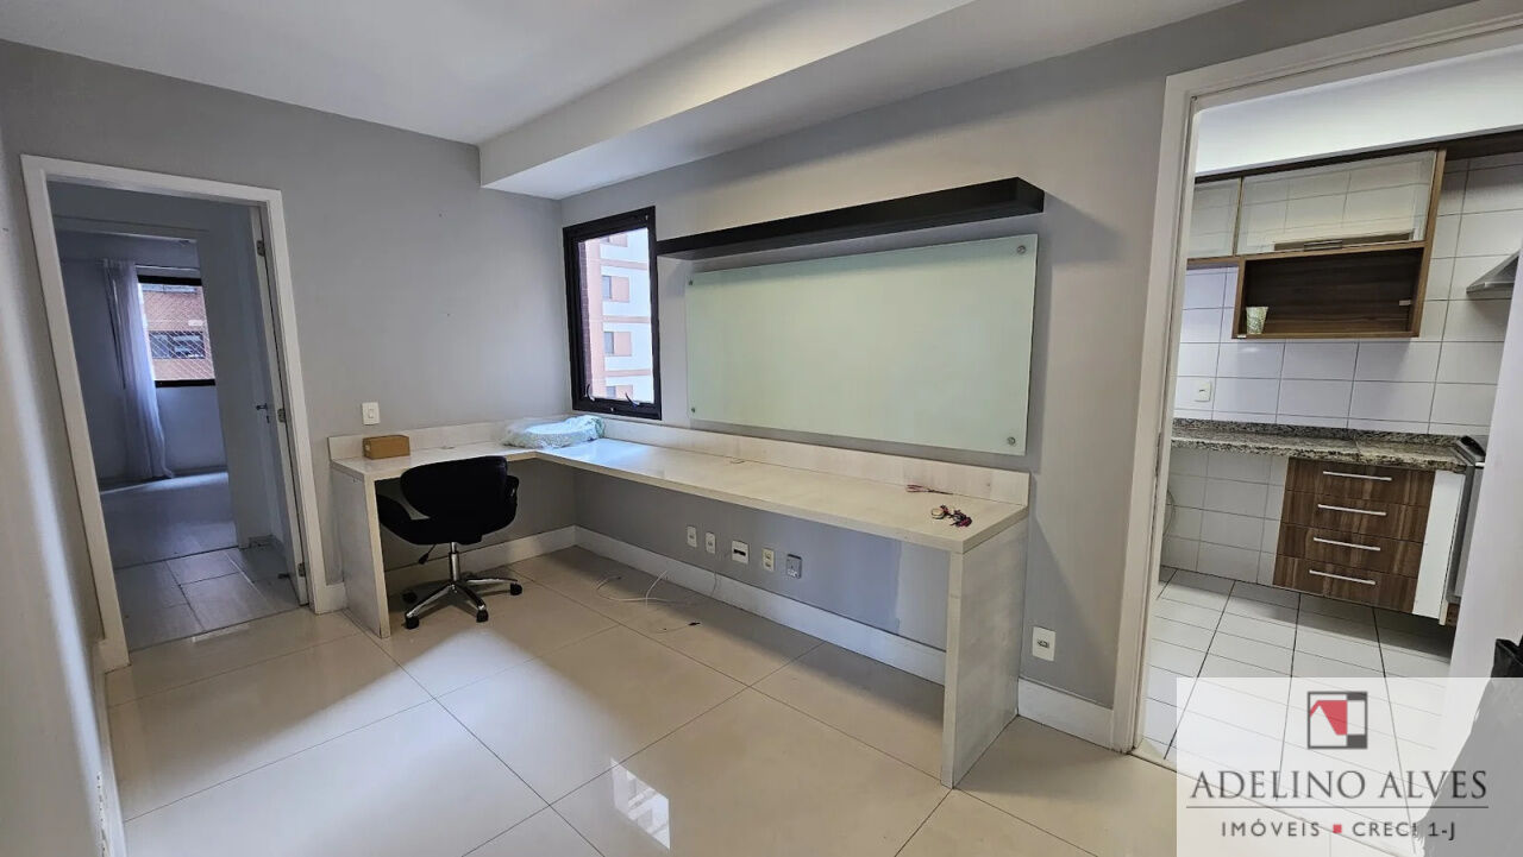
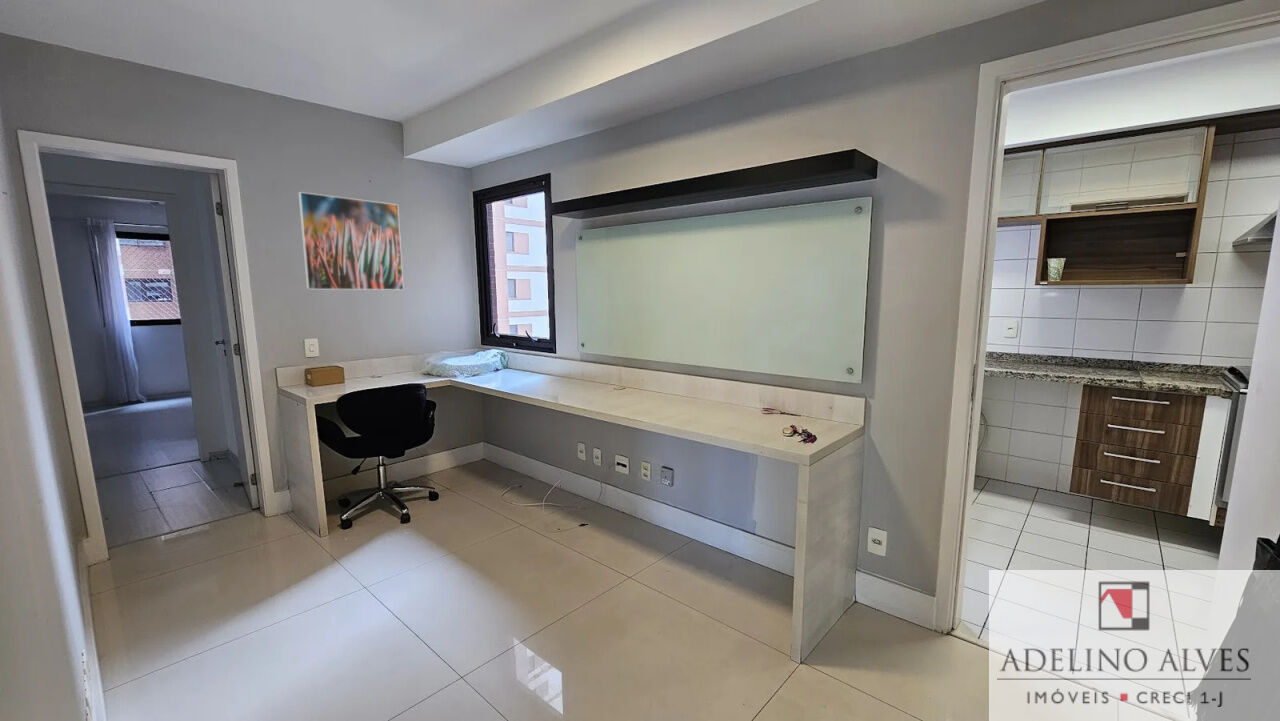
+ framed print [297,191,405,291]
